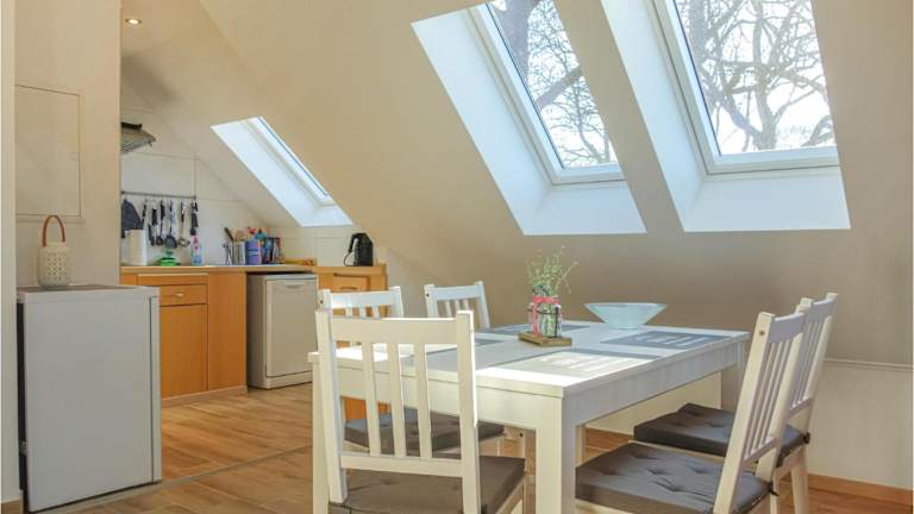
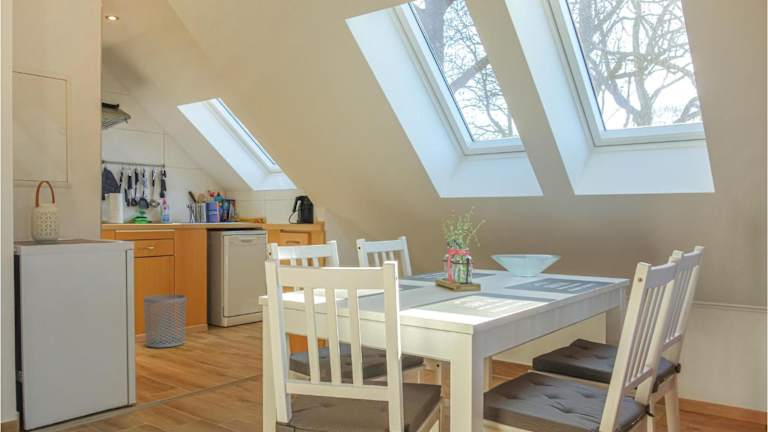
+ waste bin [143,293,187,349]
